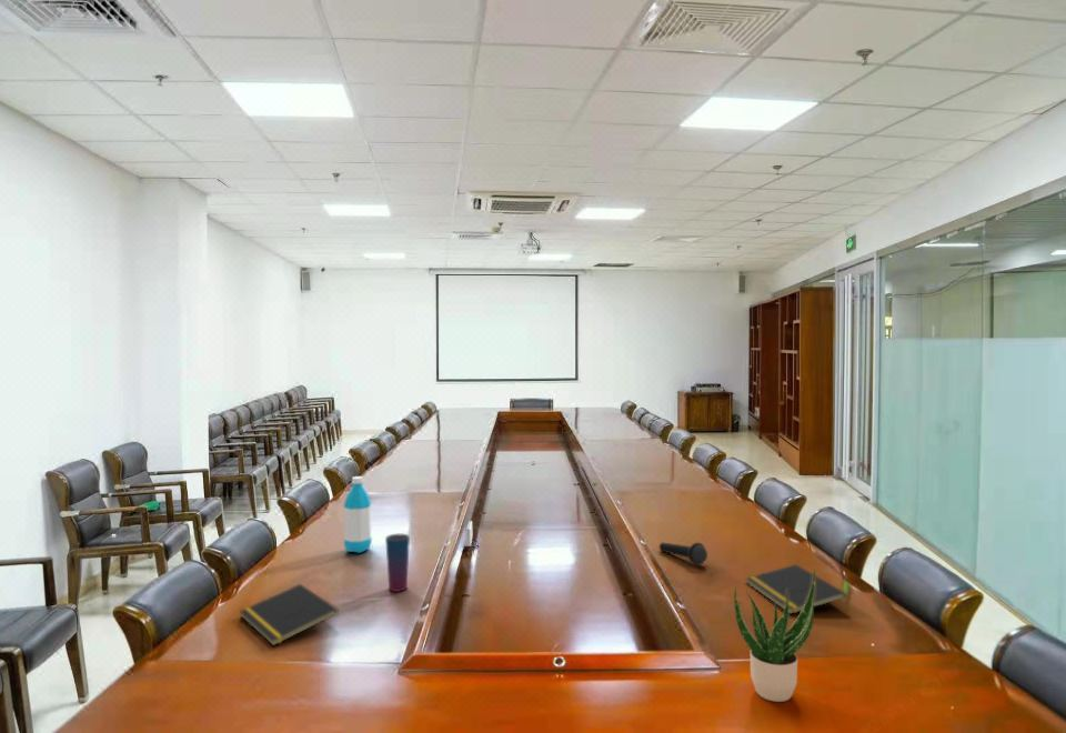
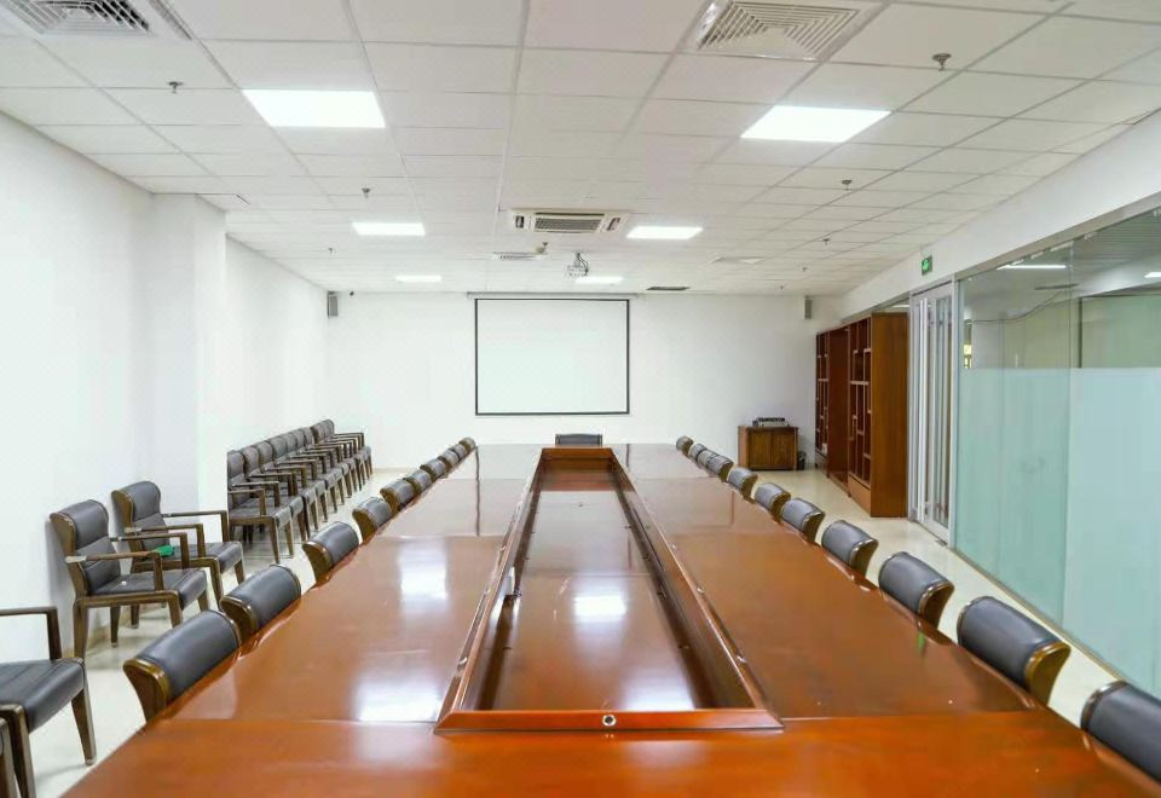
- notepad [239,583,340,646]
- cup [384,533,411,593]
- water bottle [343,475,373,554]
- notepad [745,563,847,615]
- potted plant [734,568,816,703]
- microphone [658,541,708,566]
